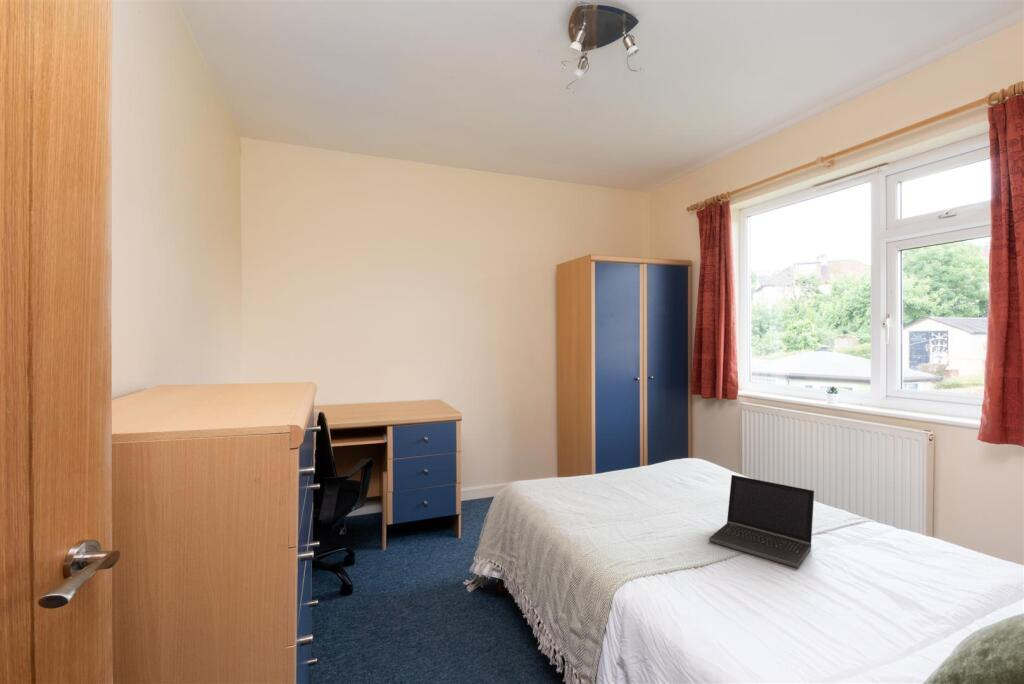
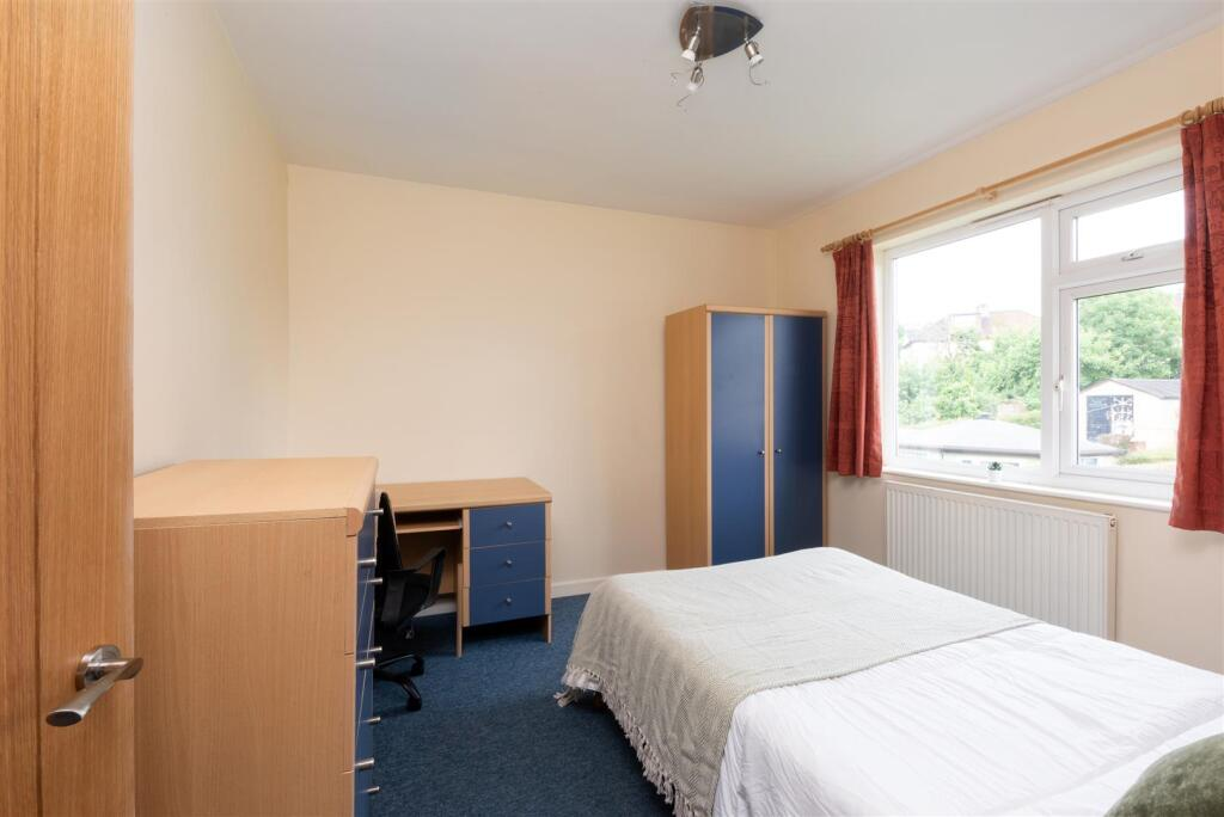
- laptop computer [708,474,815,569]
